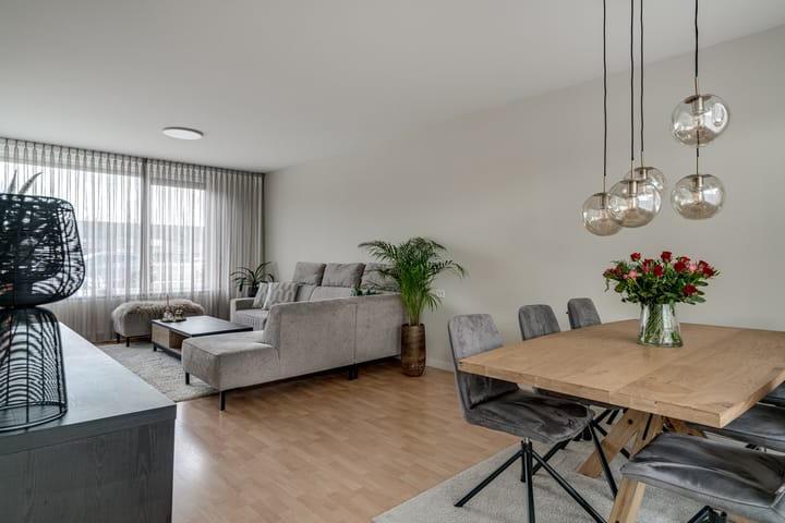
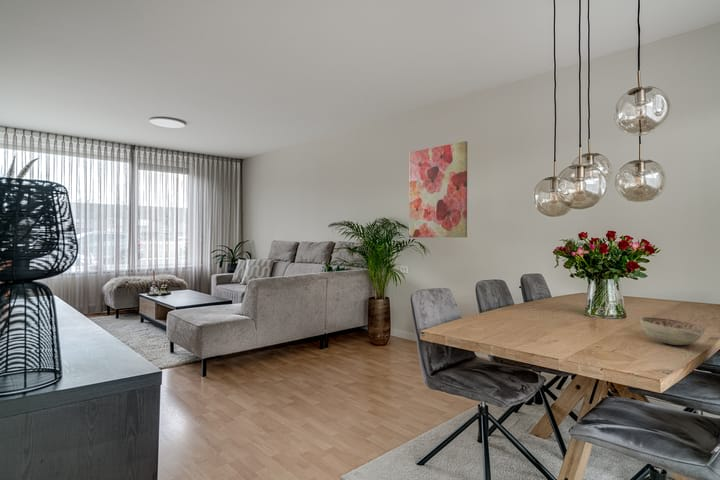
+ decorative bowl [639,316,706,346]
+ wall art [408,140,468,238]
